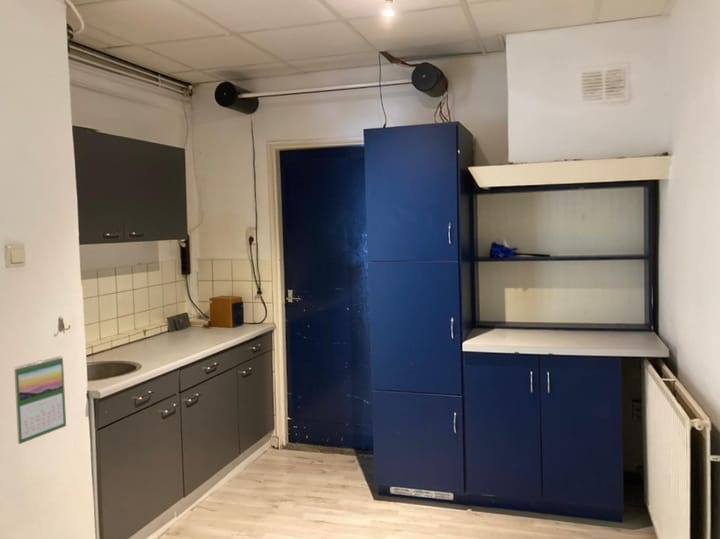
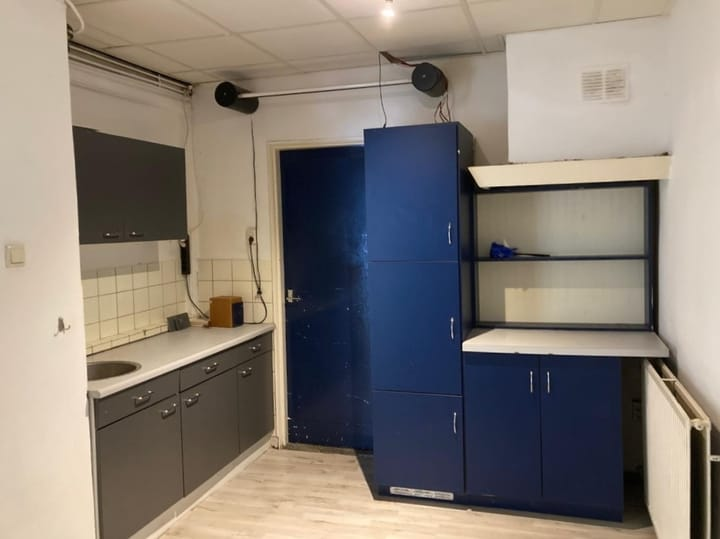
- calendar [13,355,67,445]
